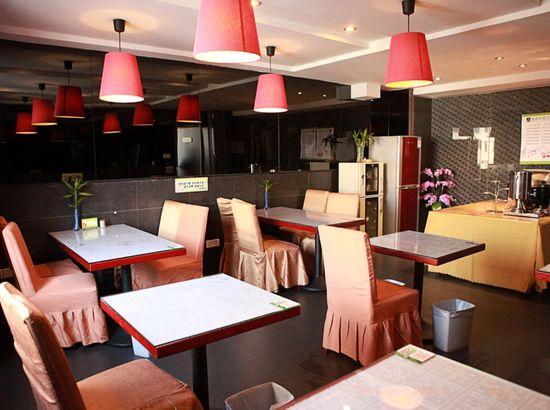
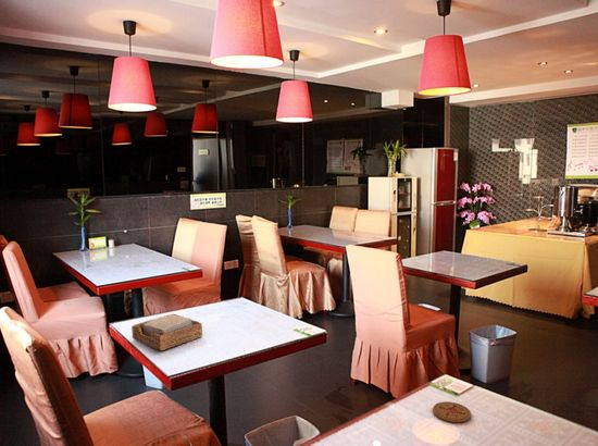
+ napkin holder [130,313,203,351]
+ coaster [432,400,472,423]
